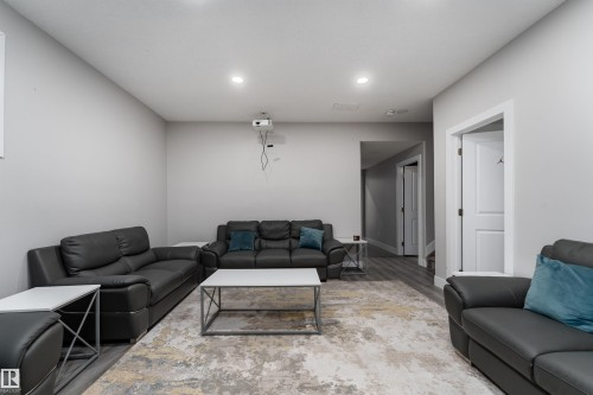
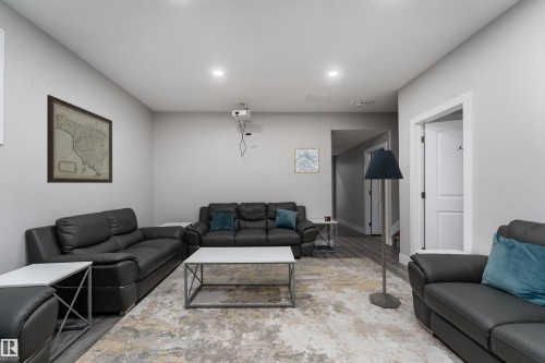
+ floor lamp [363,148,404,308]
+ wall art [46,94,113,184]
+ wall art [293,147,320,174]
